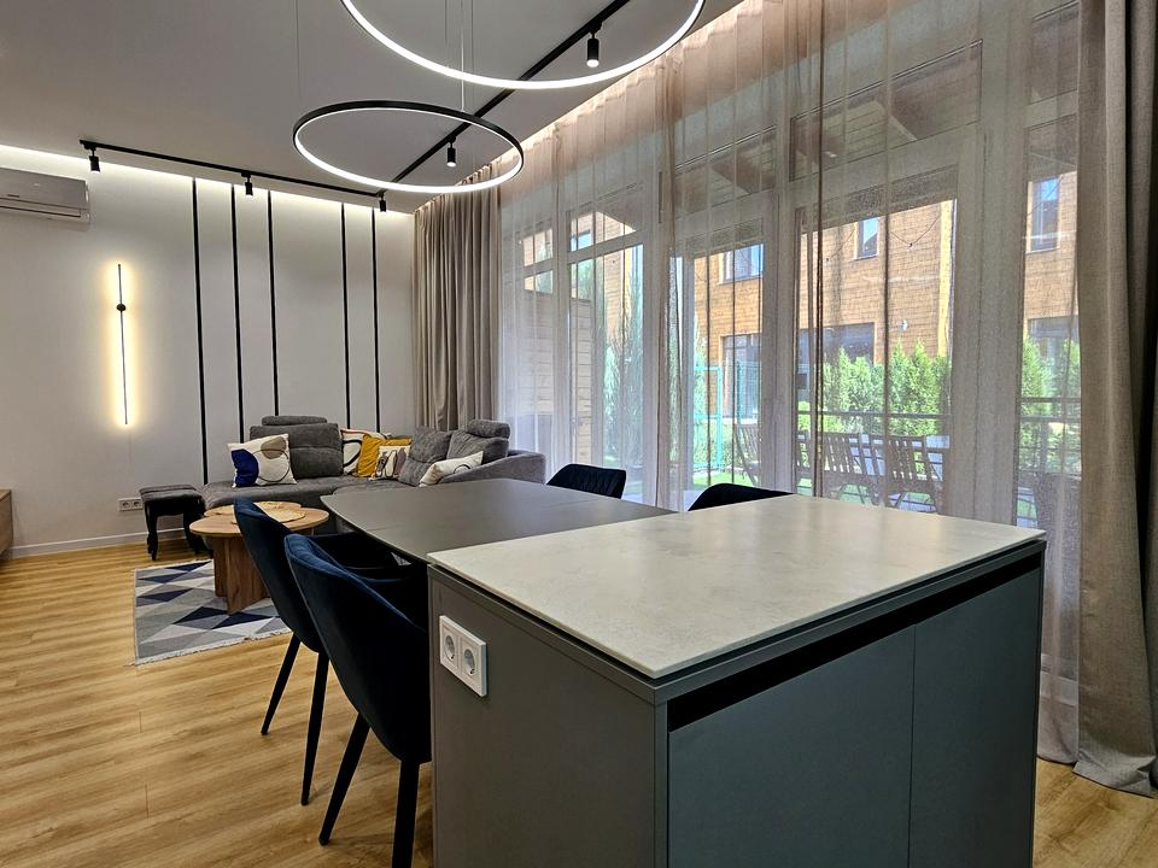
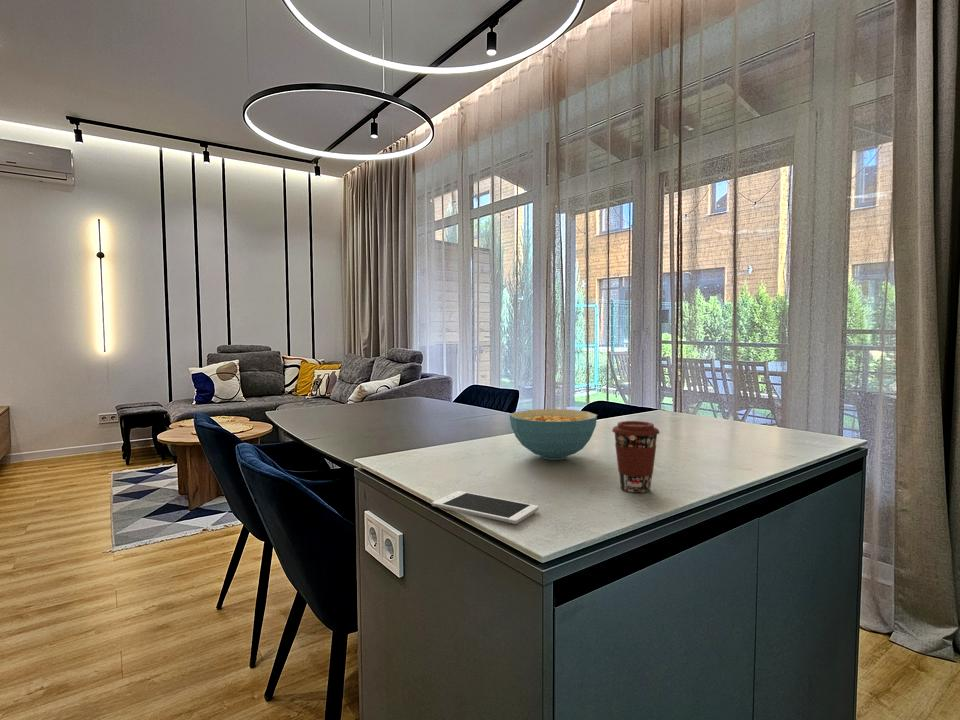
+ coffee cup [611,420,661,494]
+ cereal bowl [509,408,598,461]
+ cell phone [431,490,540,525]
